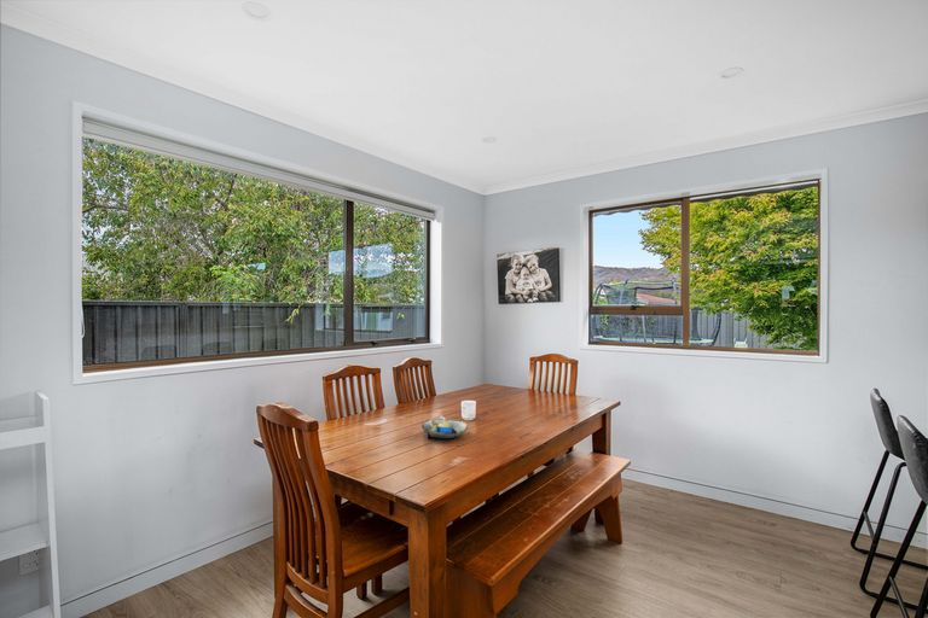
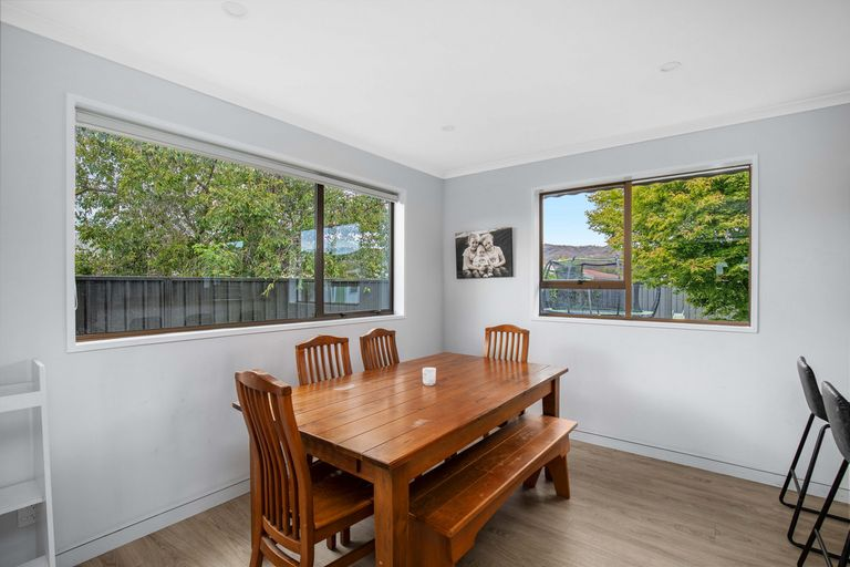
- decorative bowl [420,415,469,439]
